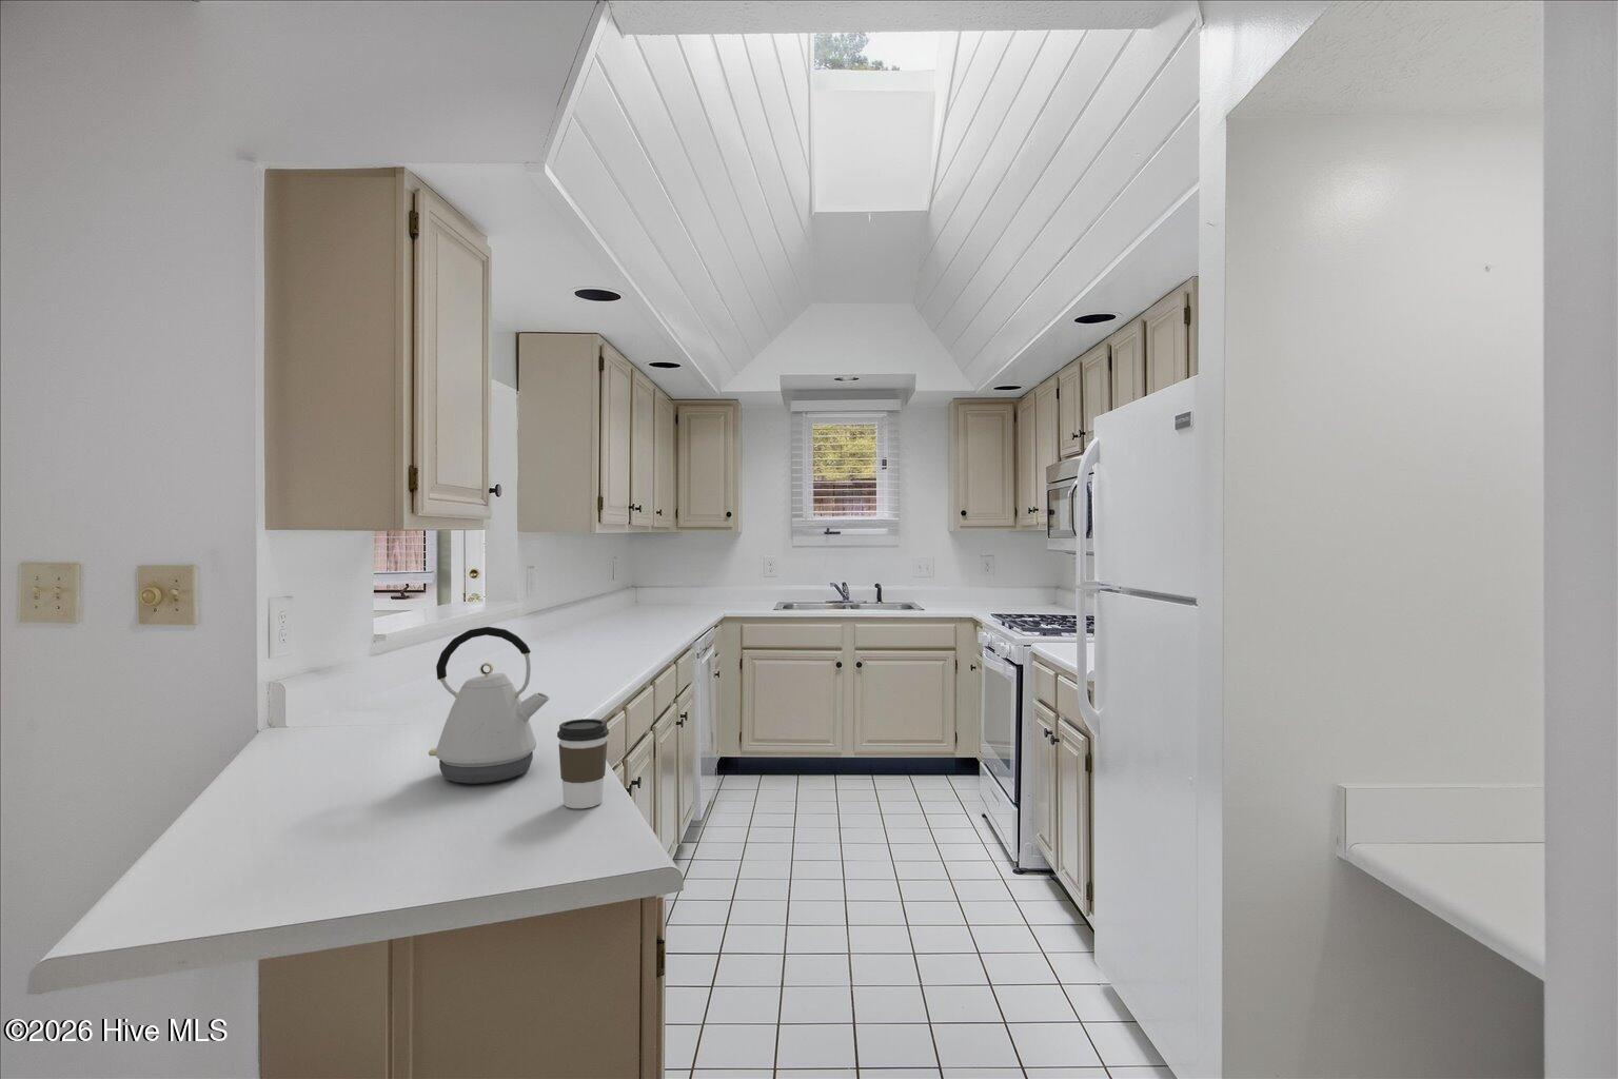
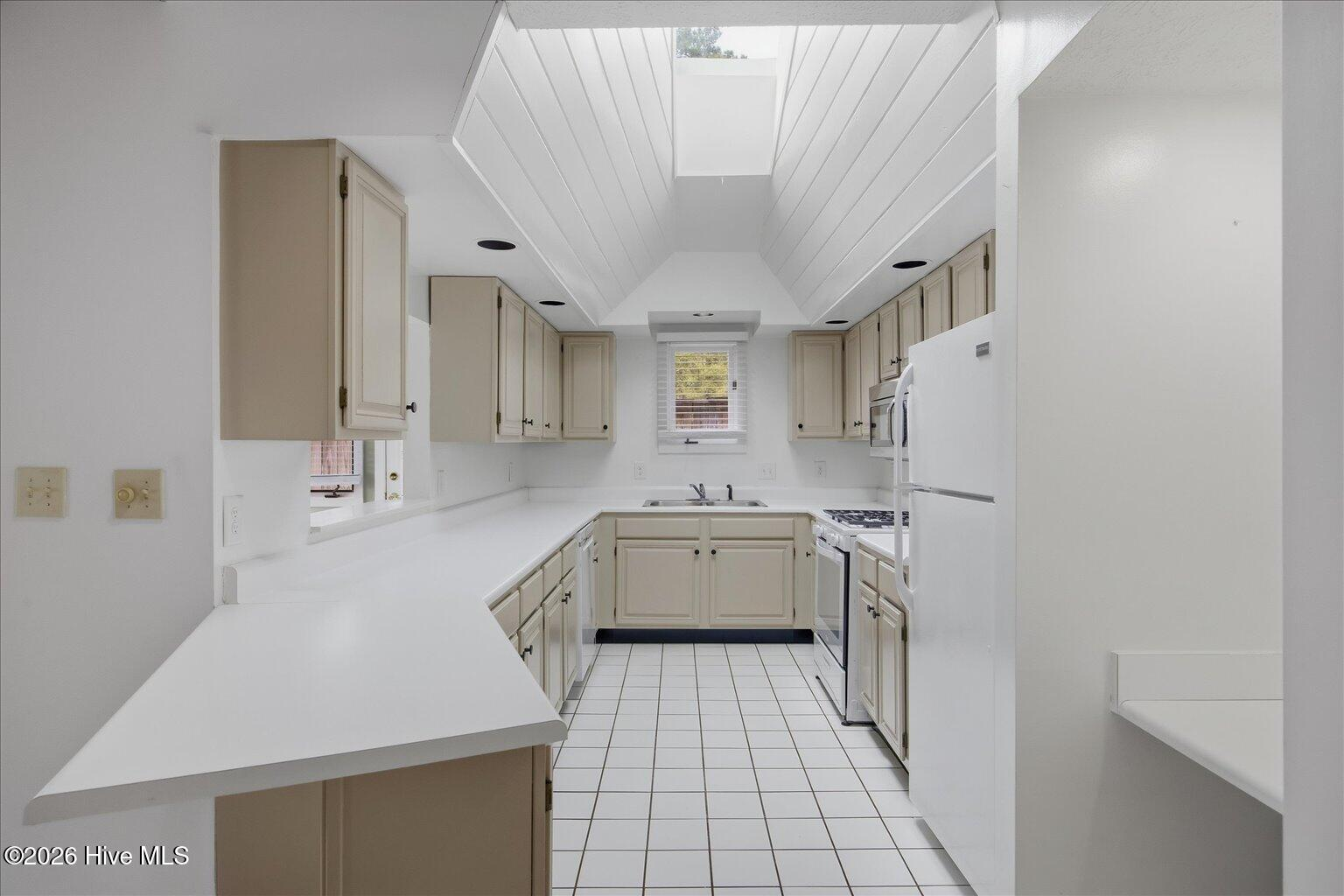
- coffee cup [556,718,610,809]
- kettle [427,626,551,785]
